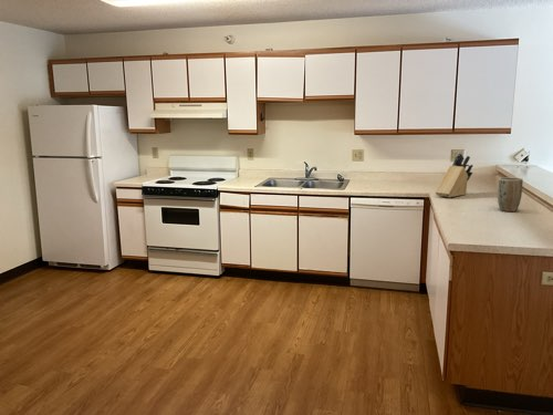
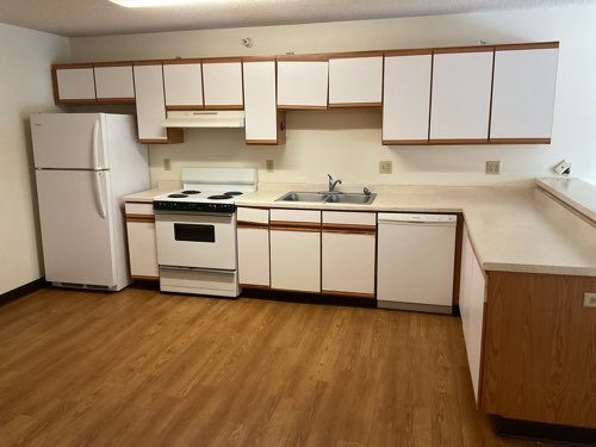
- plant pot [497,176,524,212]
- knife block [435,153,474,198]
